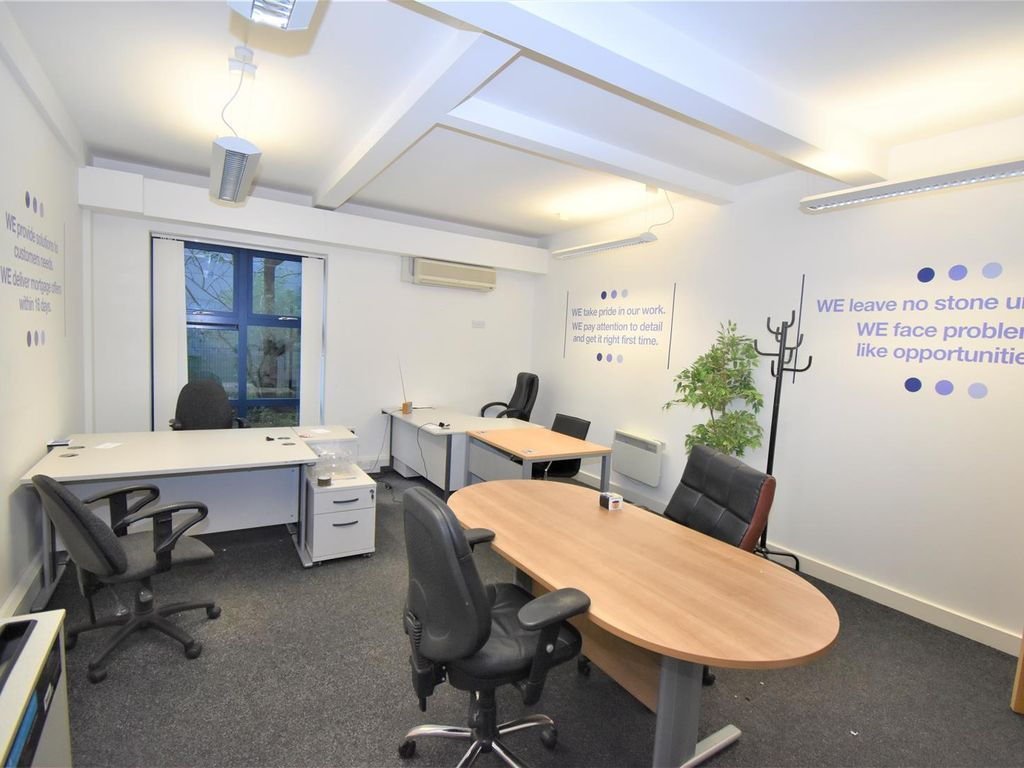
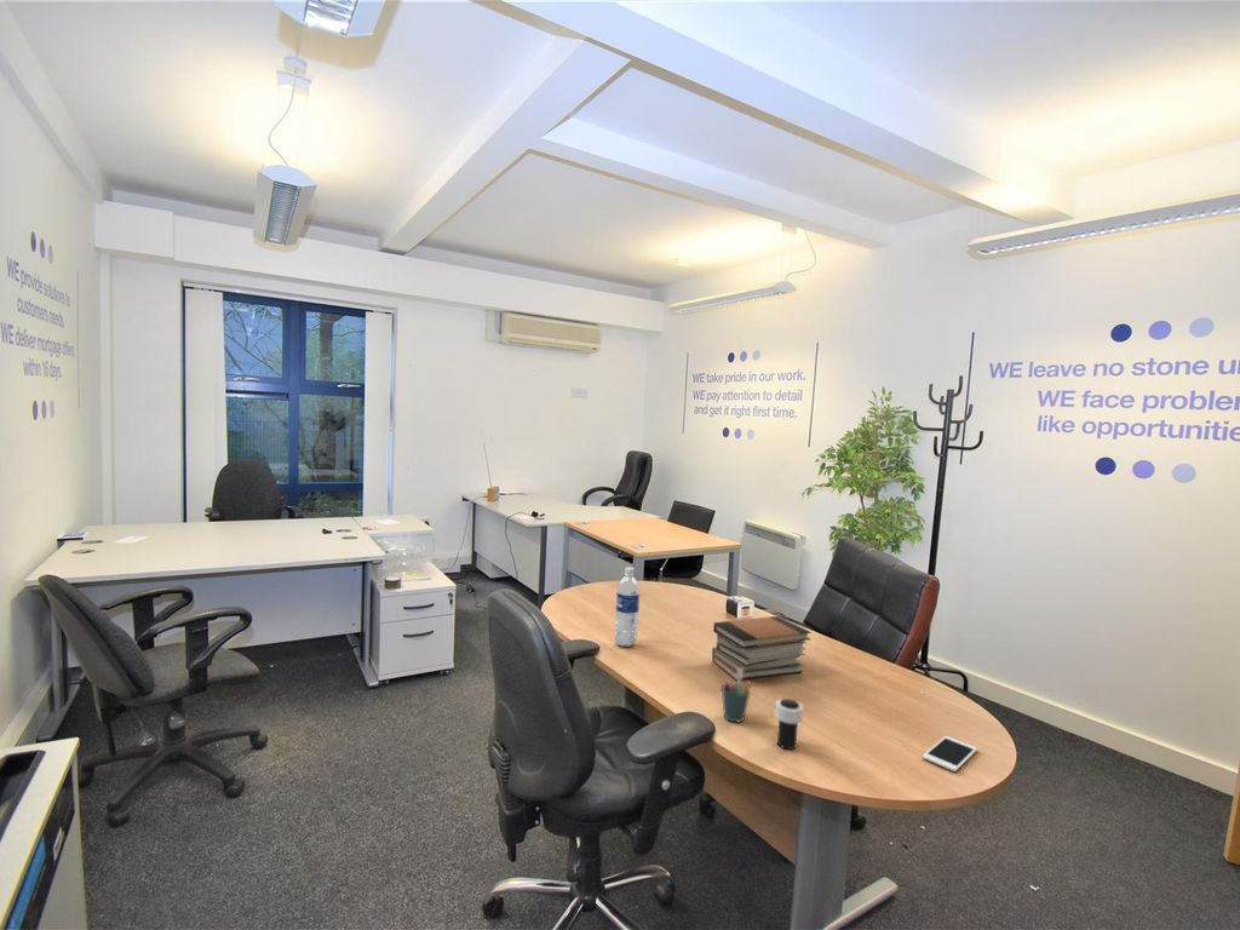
+ book stack [711,615,813,681]
+ pen holder [721,668,753,723]
+ cup [774,698,804,751]
+ cell phone [922,735,978,773]
+ water bottle [614,566,641,648]
